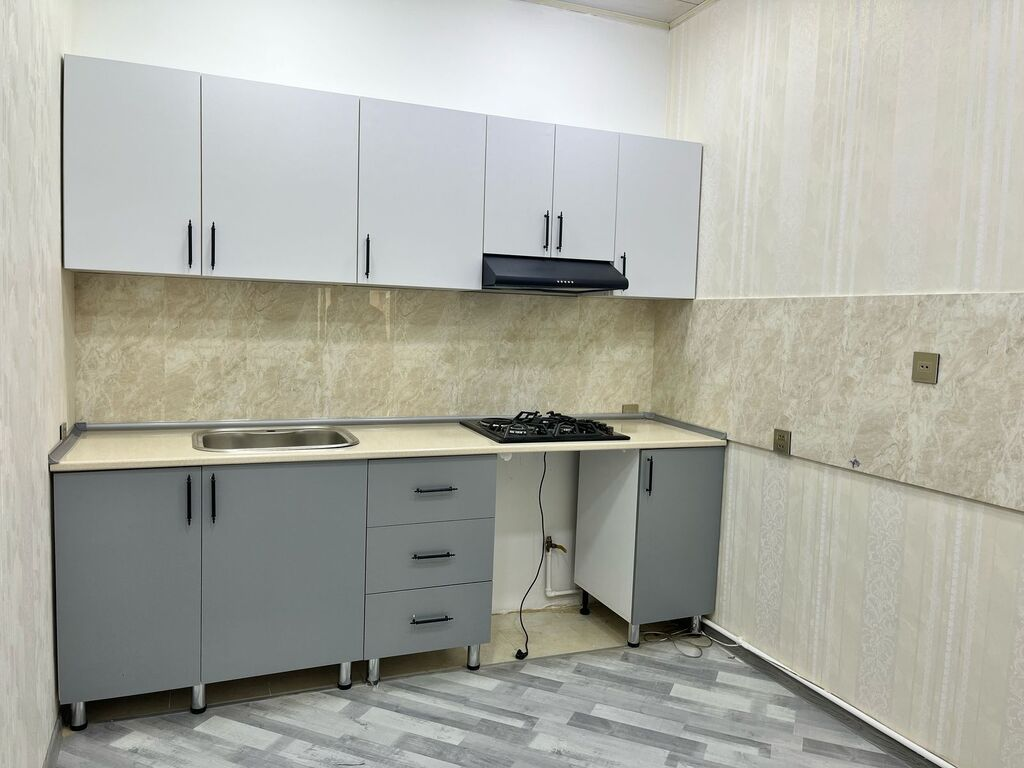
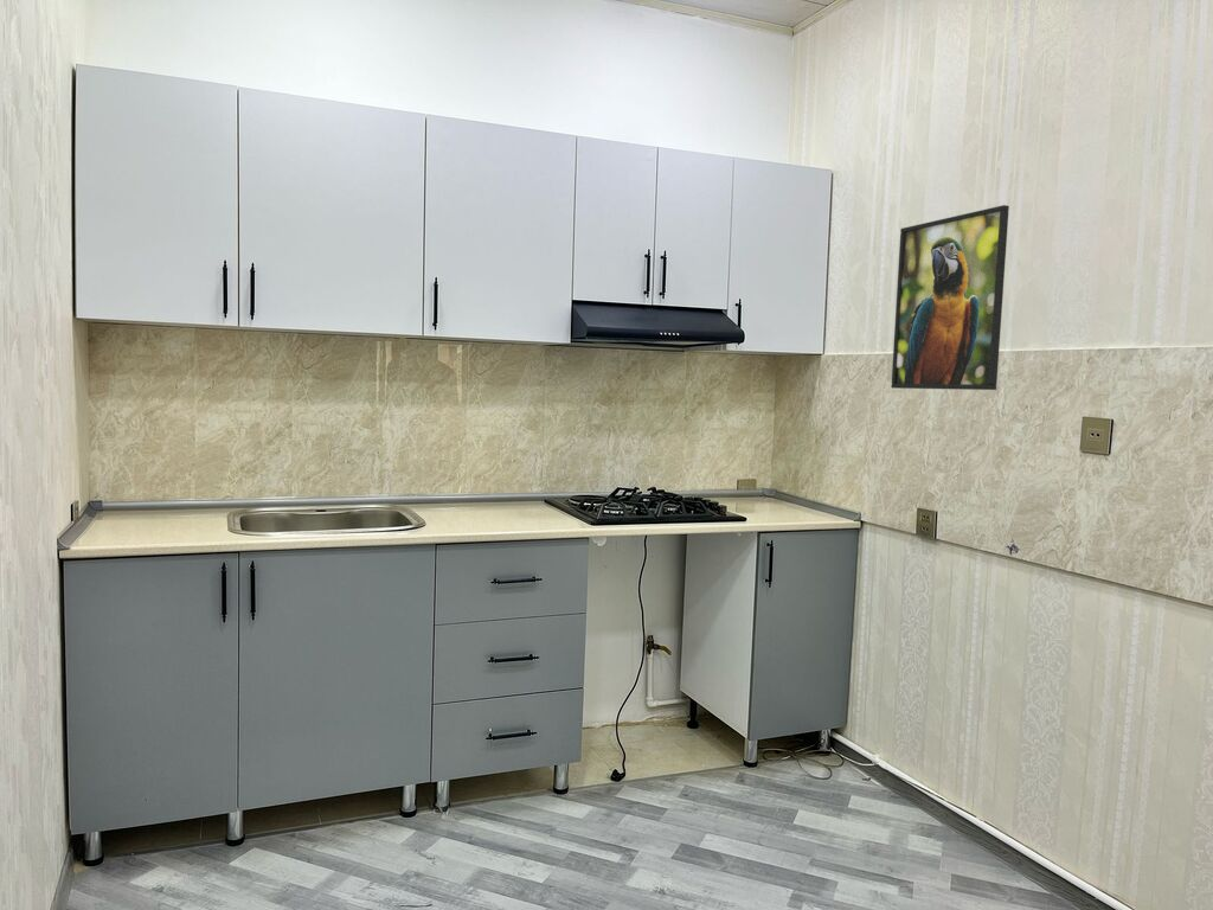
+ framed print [890,204,1010,391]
